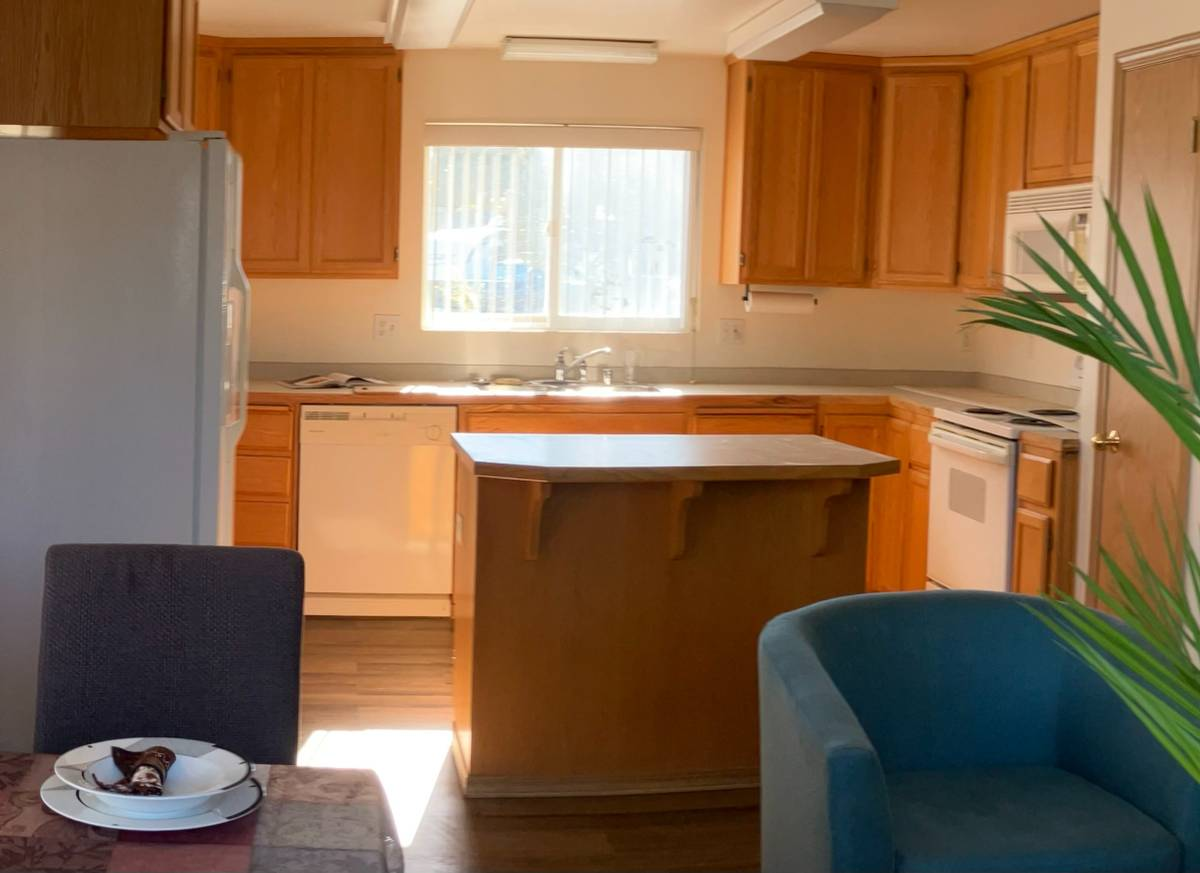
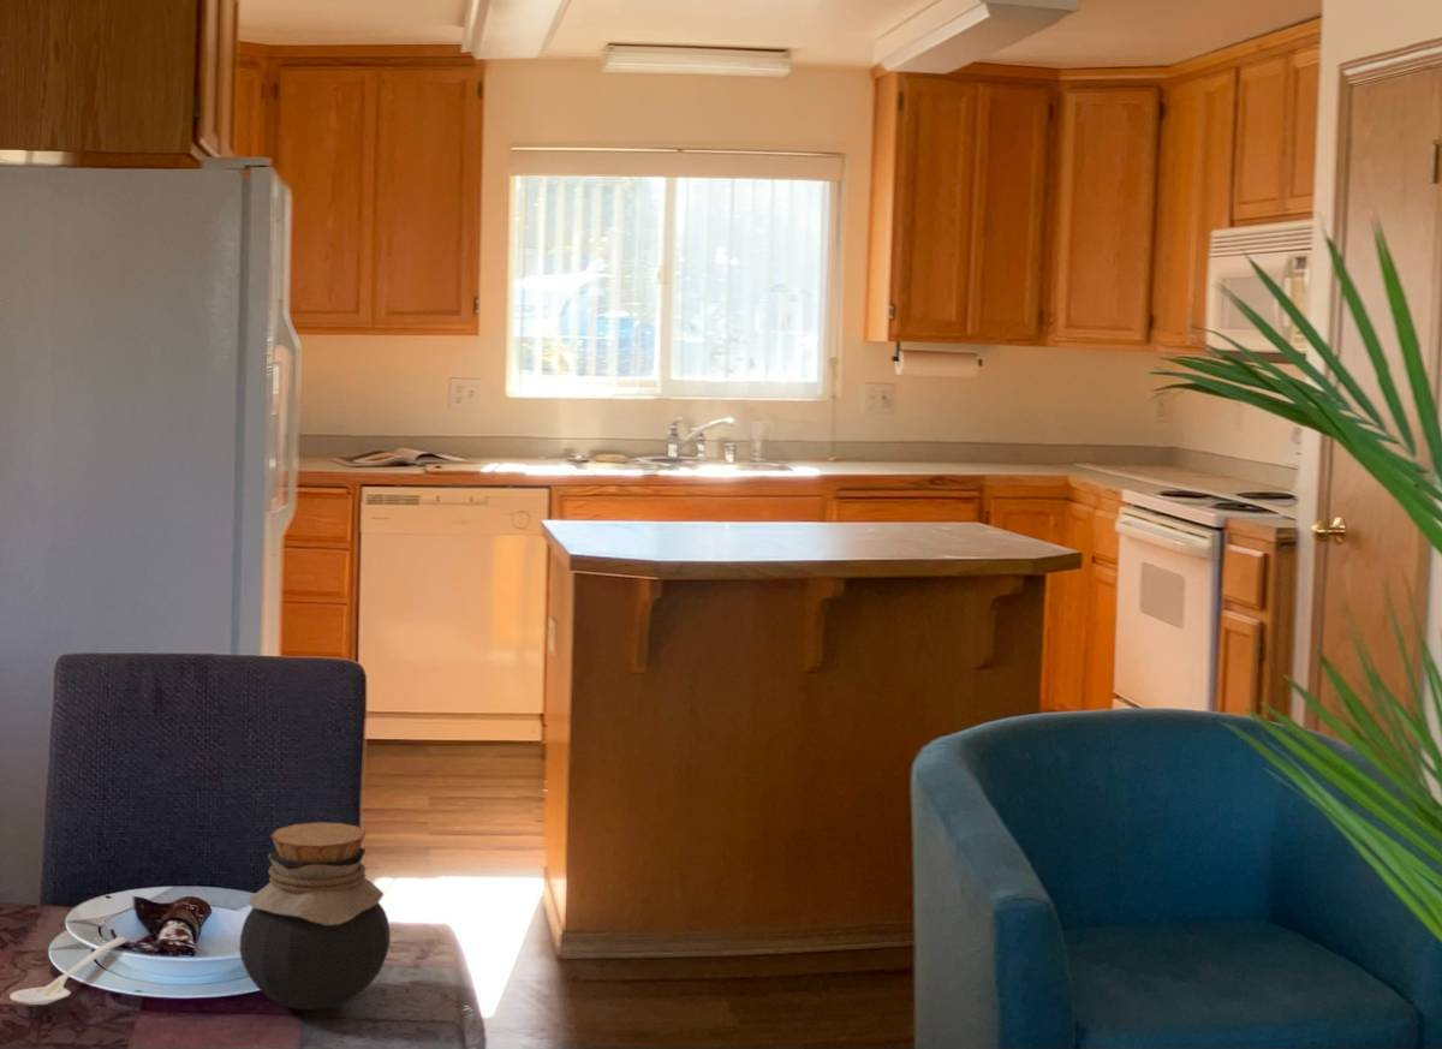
+ stirrer [8,936,127,1006]
+ jar [238,821,392,1011]
